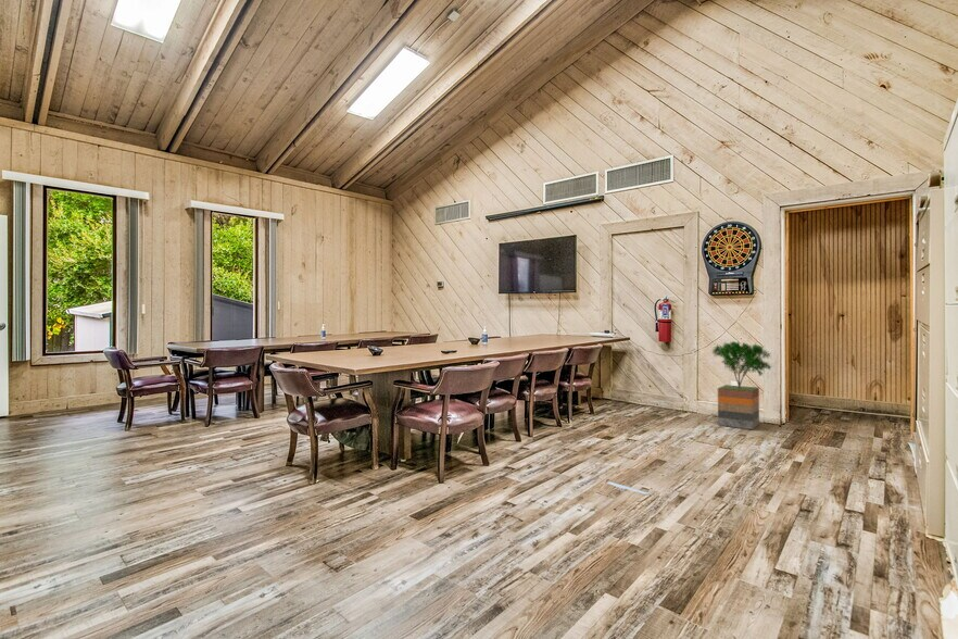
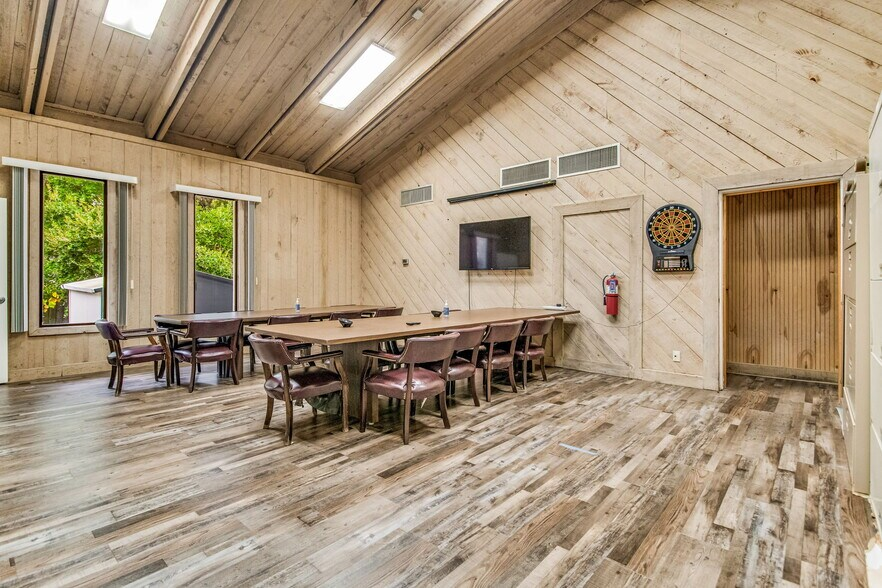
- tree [710,340,772,430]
